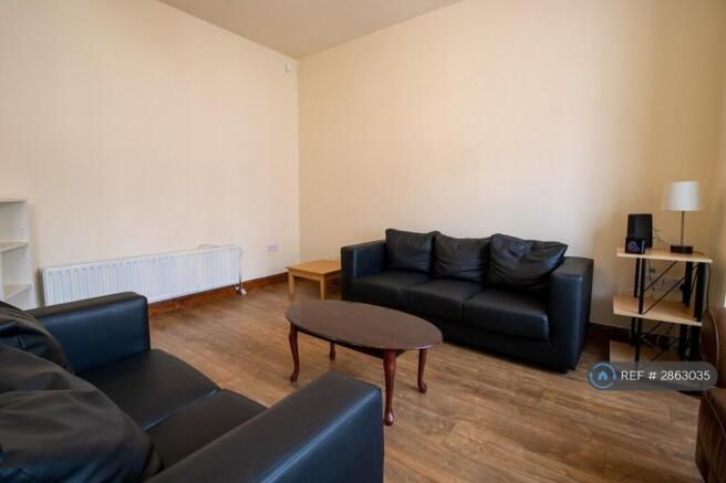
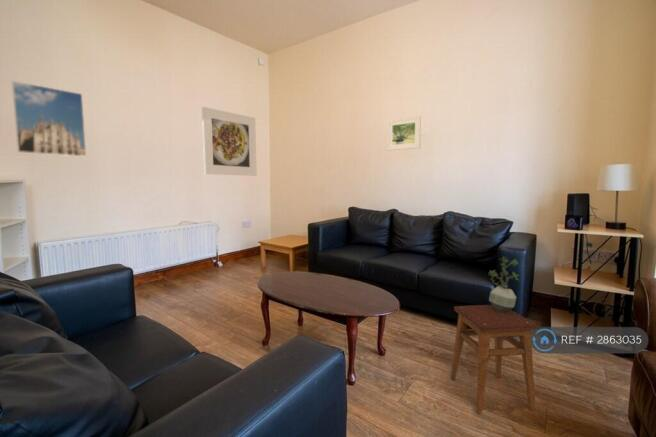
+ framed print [201,106,258,177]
+ stool [450,304,539,414]
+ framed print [11,80,87,157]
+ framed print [386,115,422,152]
+ potted plant [487,255,520,311]
